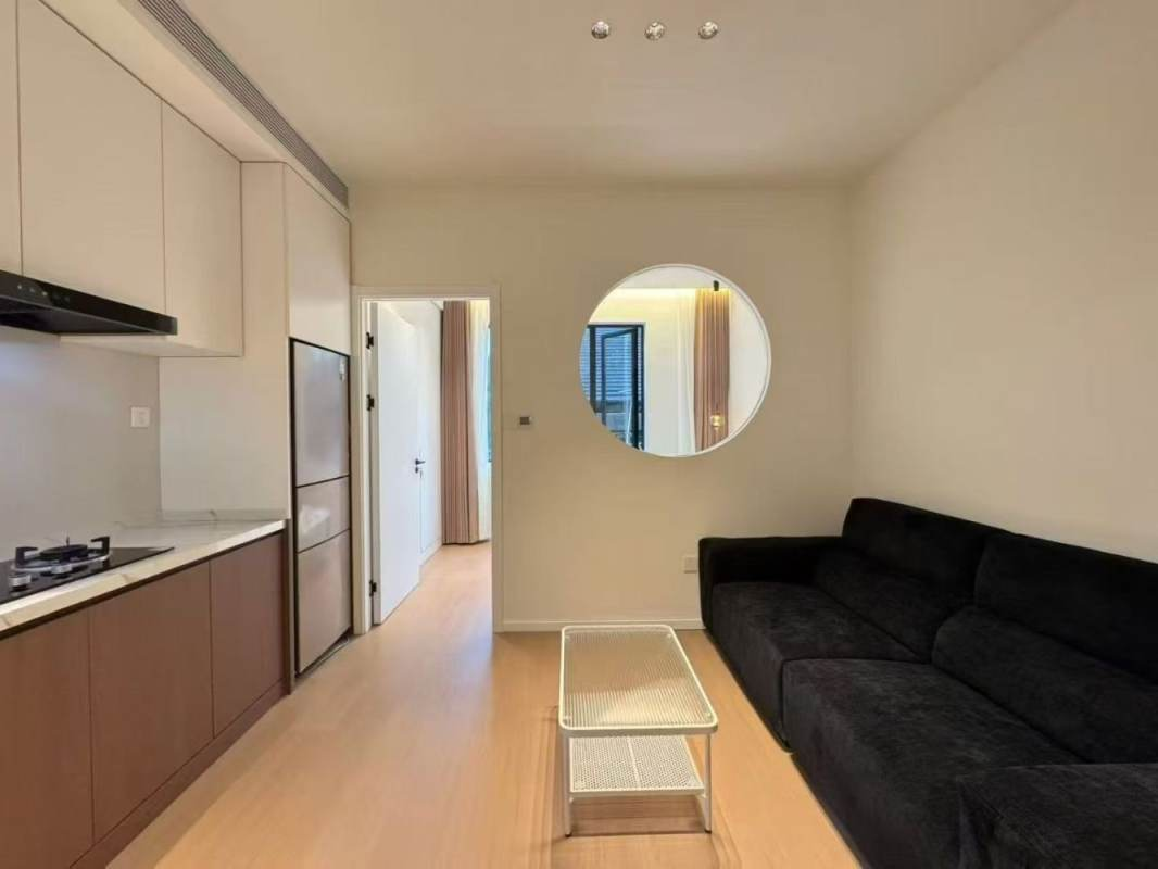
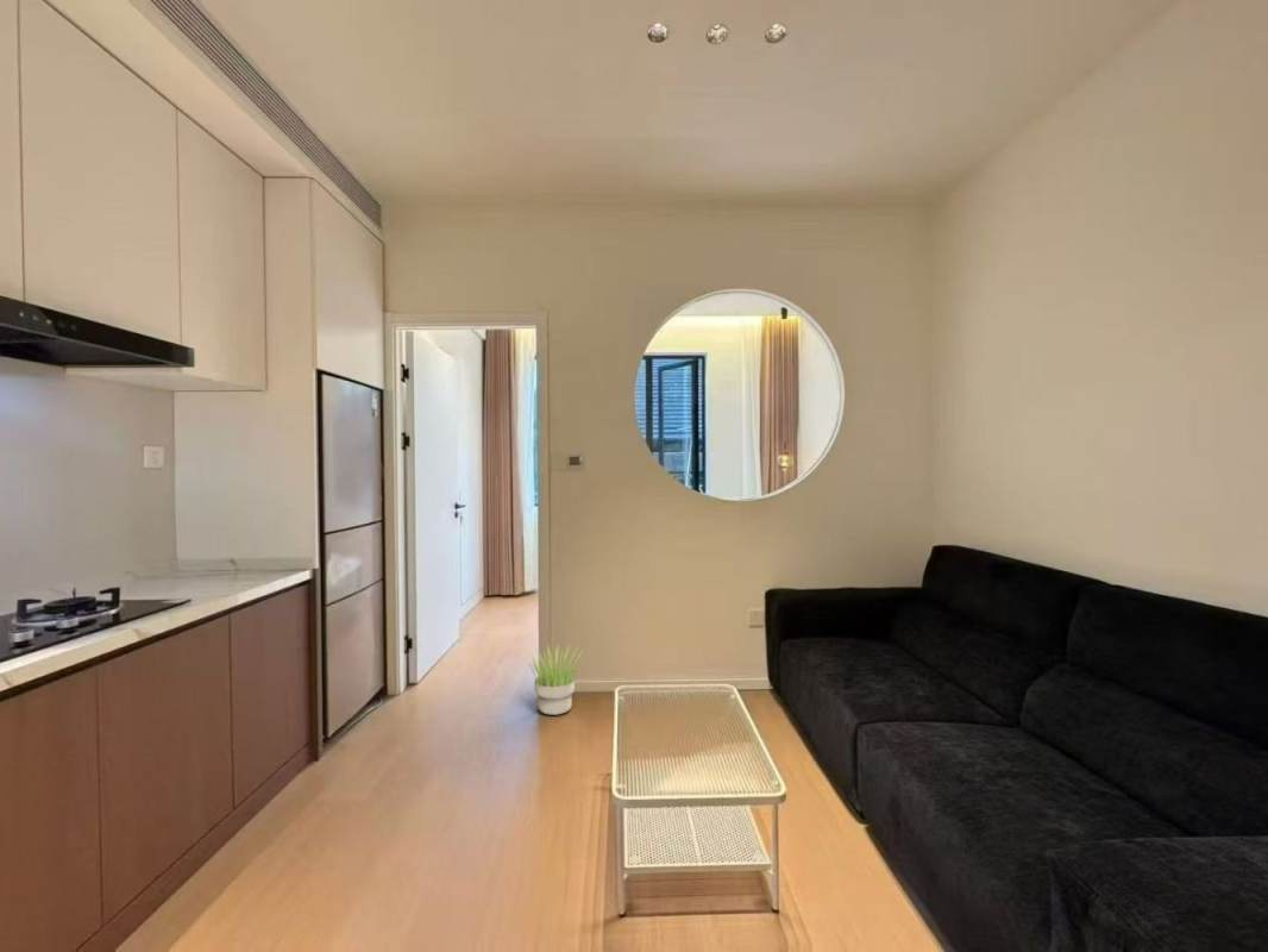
+ potted plant [521,644,586,716]
